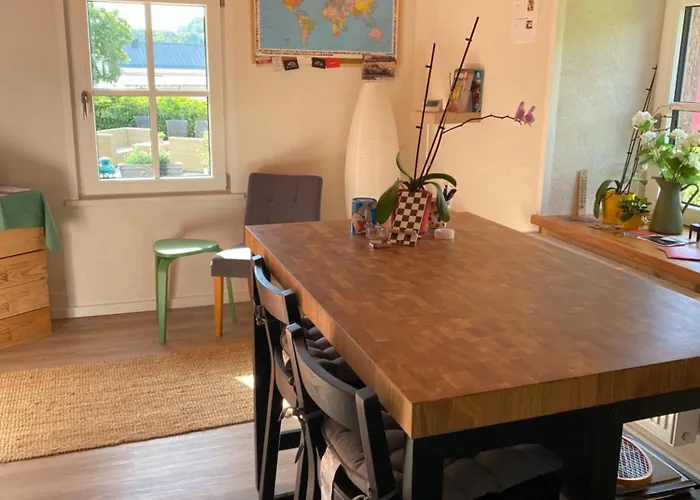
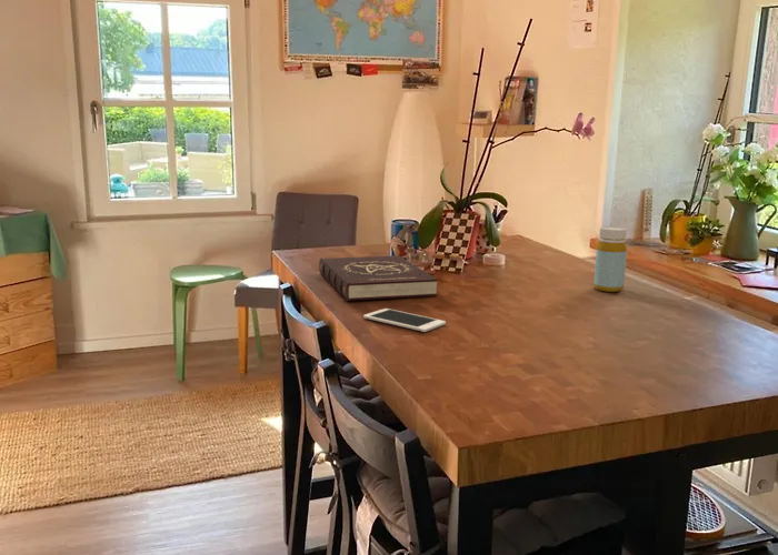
+ bottle [592,225,628,293]
+ cell phone [362,307,447,333]
+ book [318,254,439,302]
